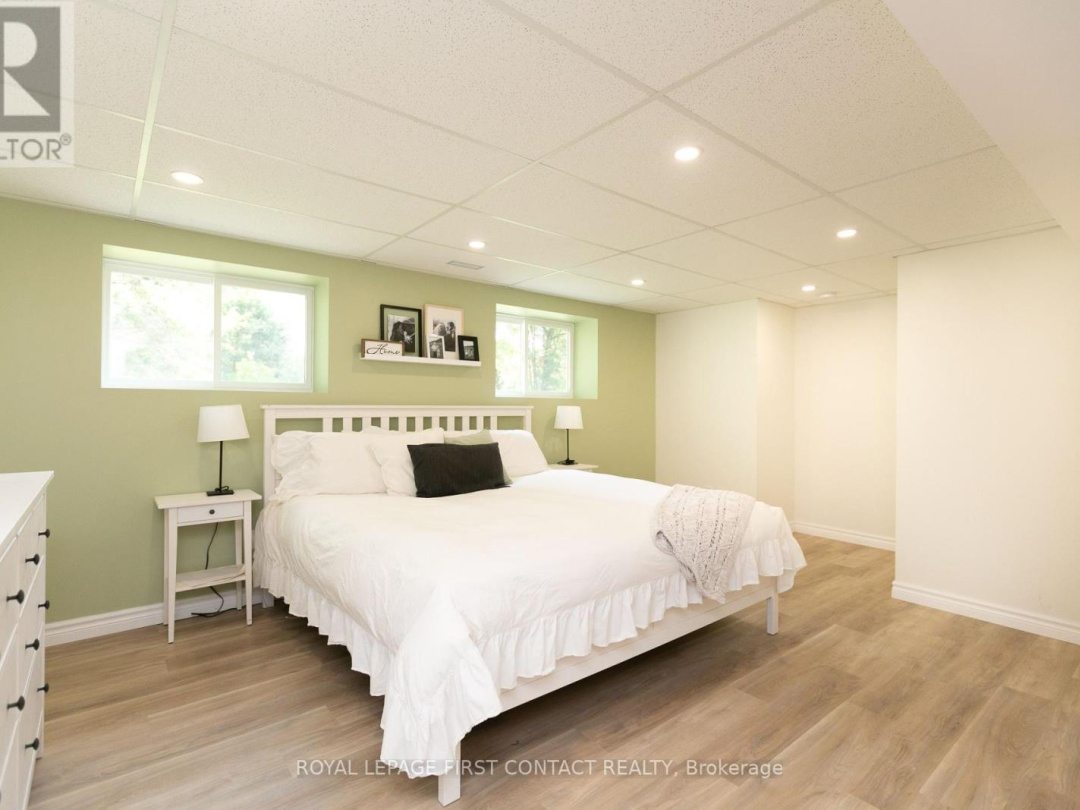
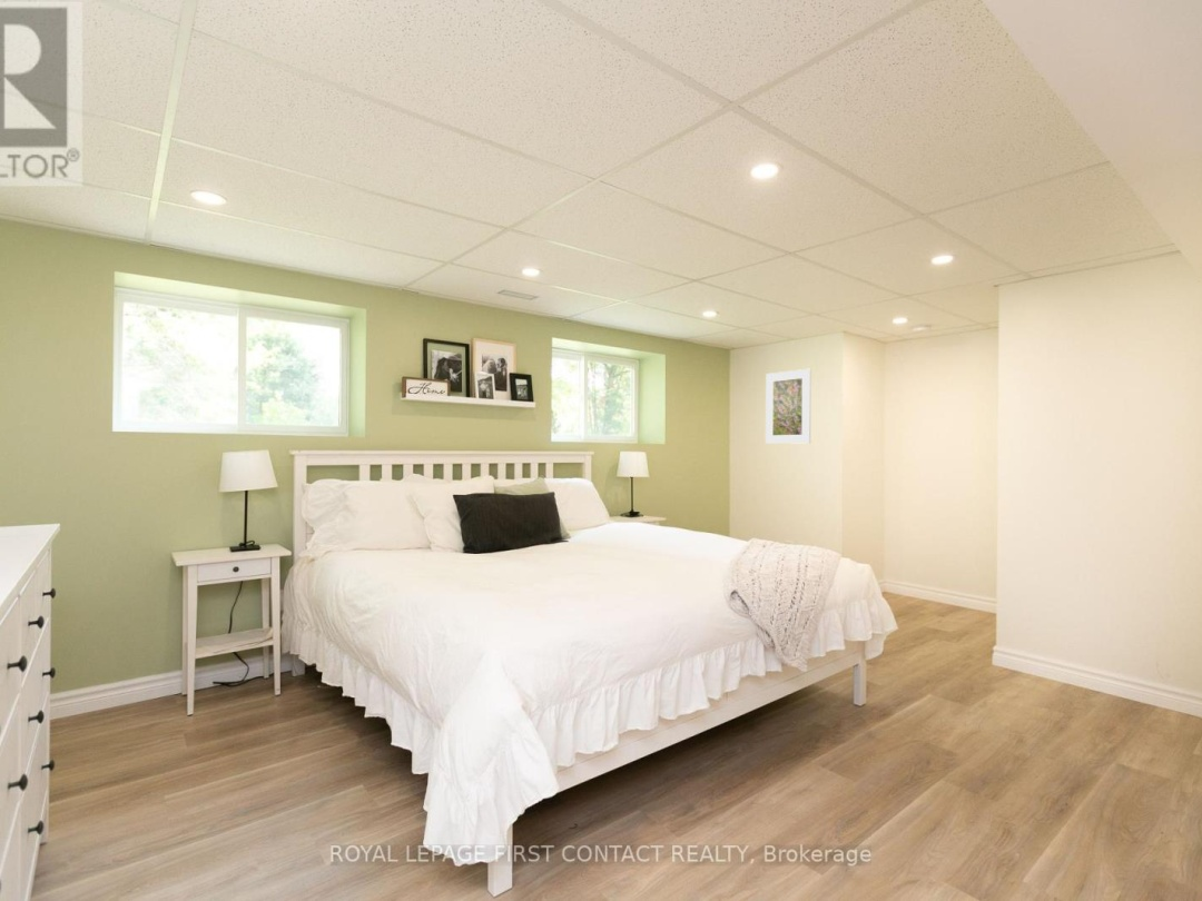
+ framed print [765,368,812,445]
